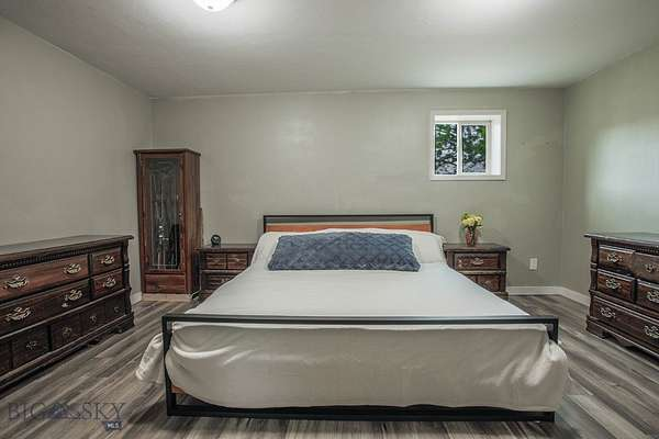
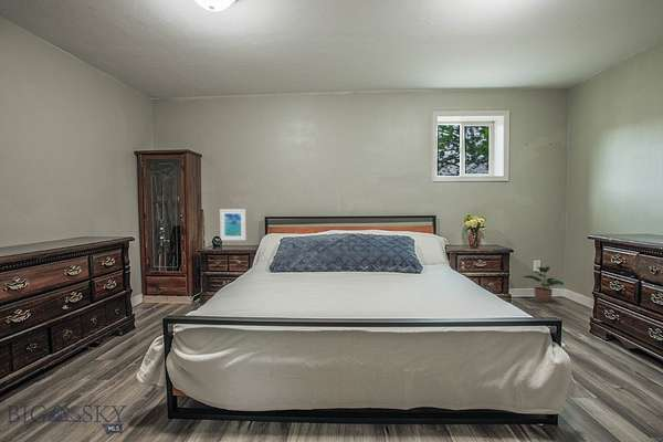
+ potted plant [523,265,565,304]
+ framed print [219,208,248,242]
